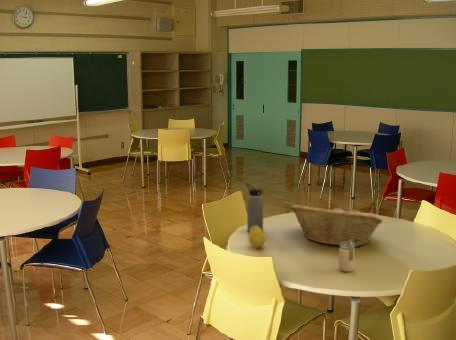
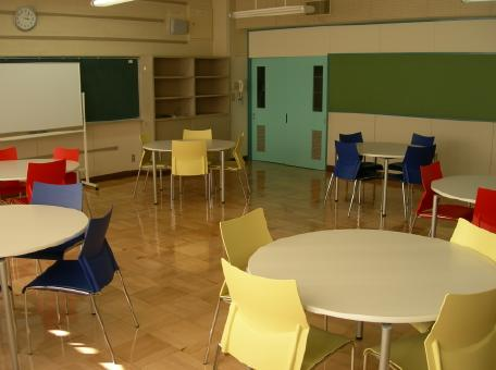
- beverage can [338,240,356,273]
- fruit basket [290,203,384,248]
- water bottle [245,183,264,232]
- fruit [248,226,266,249]
